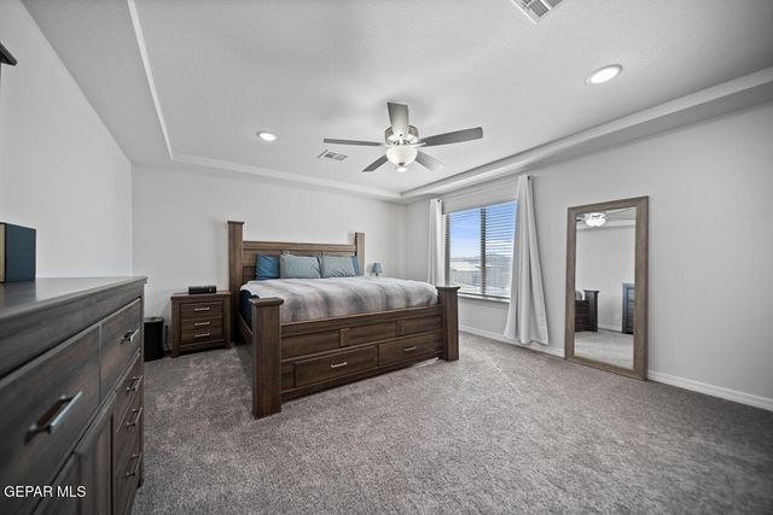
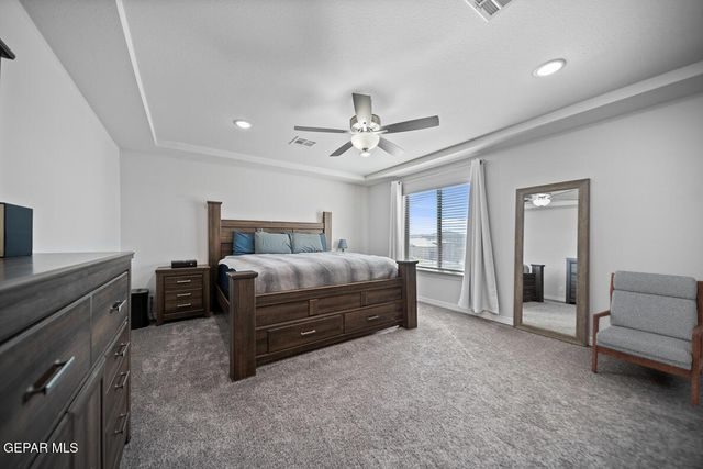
+ armchair [591,270,703,407]
